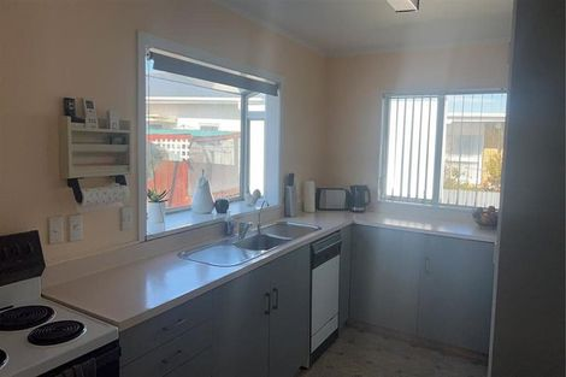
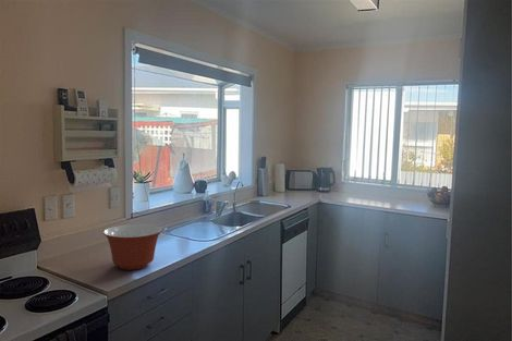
+ mixing bowl [102,223,163,271]
